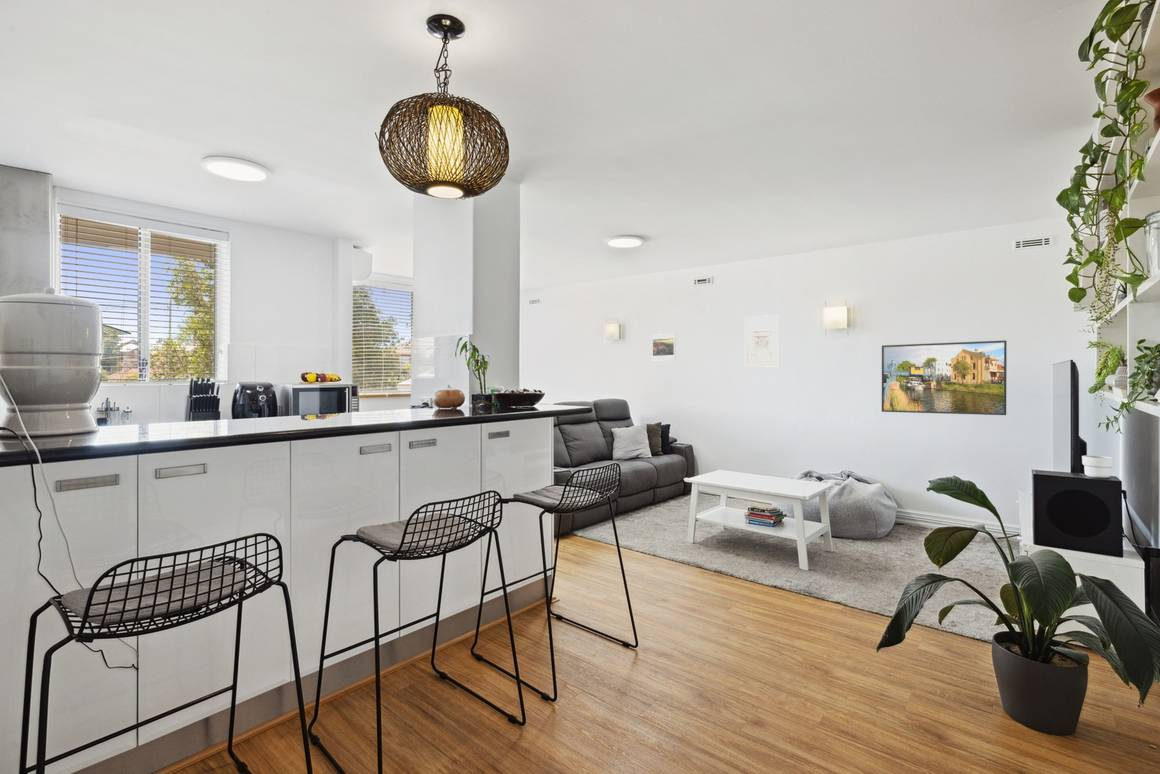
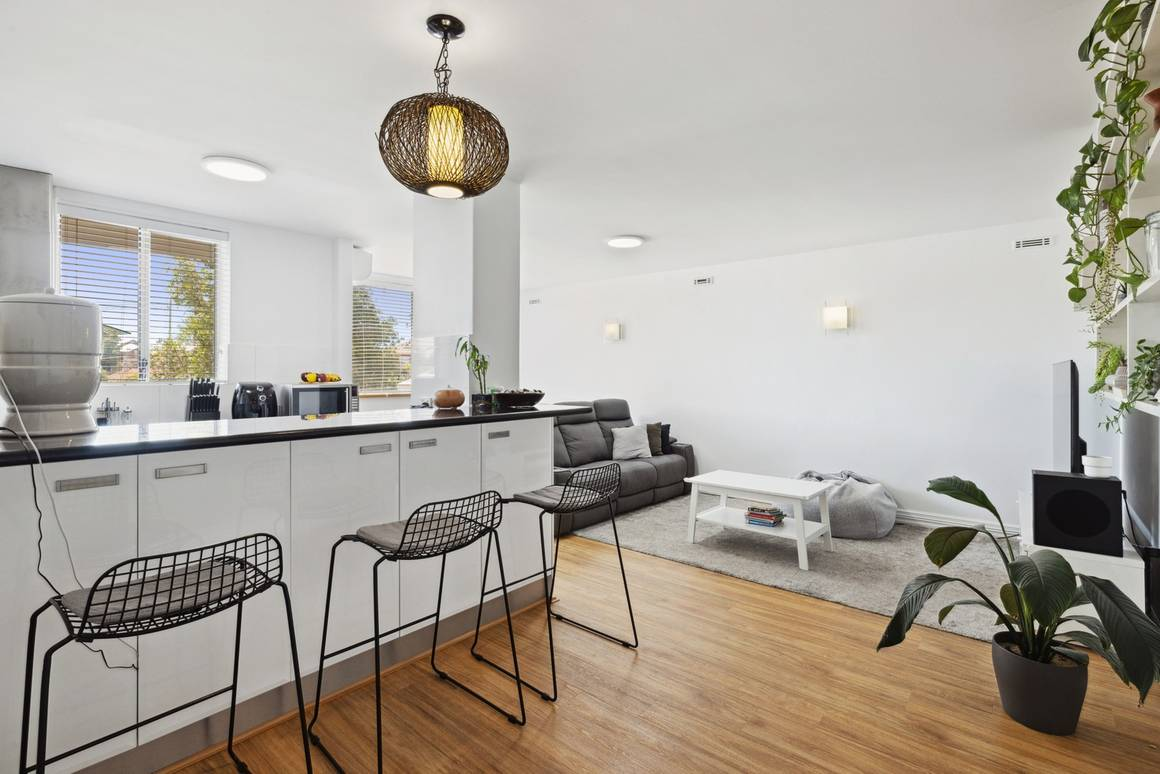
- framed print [881,339,1008,416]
- wall art [743,314,781,368]
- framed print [651,333,677,361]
